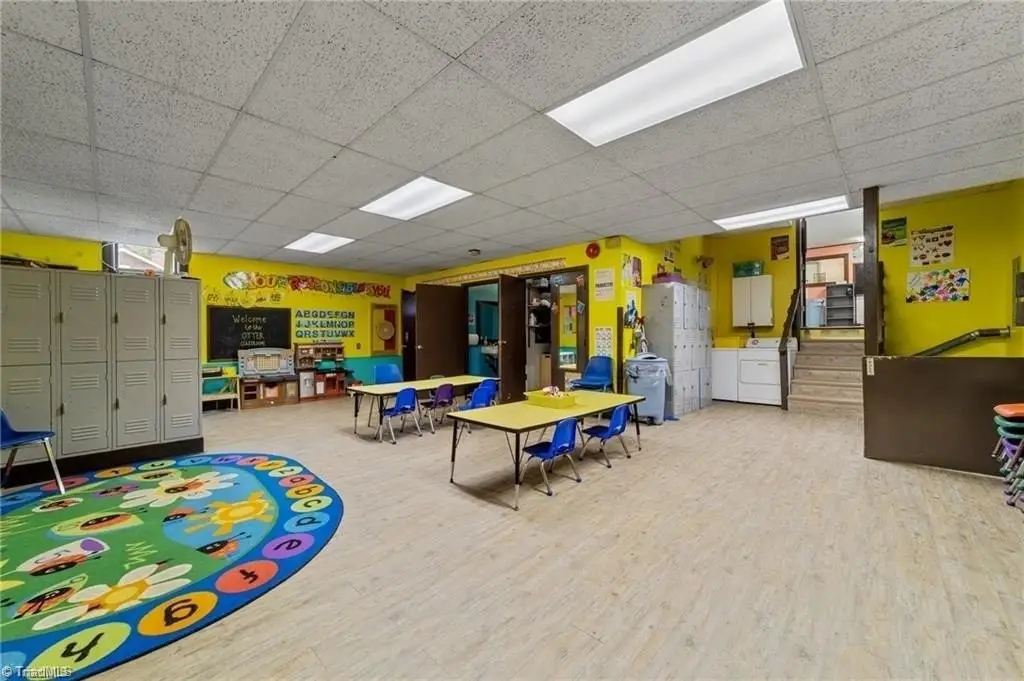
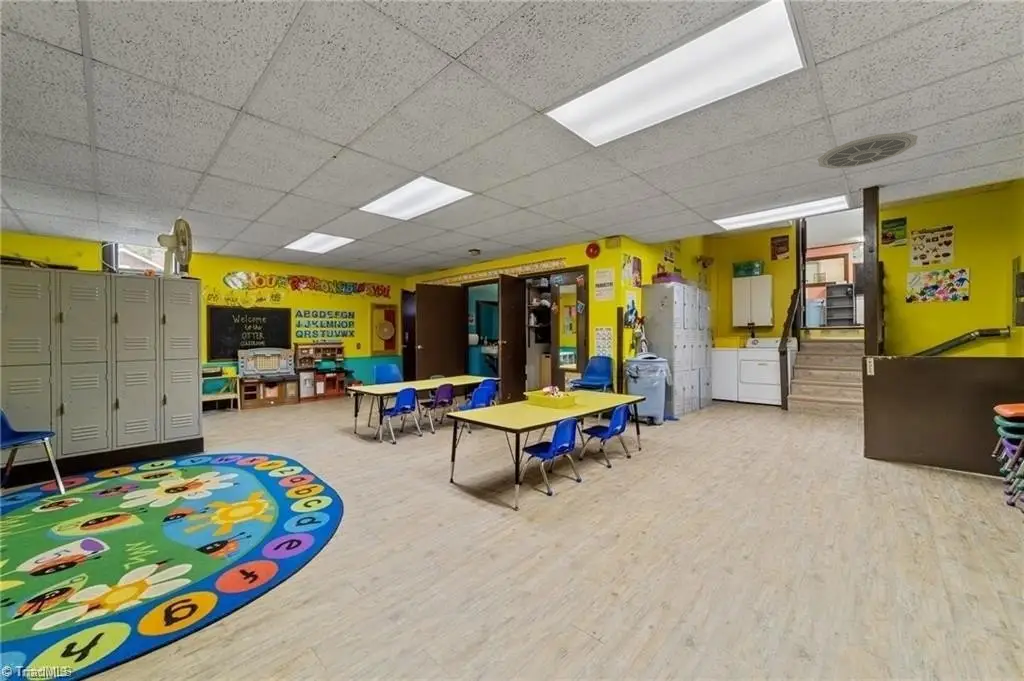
+ ceiling vent [816,131,919,170]
